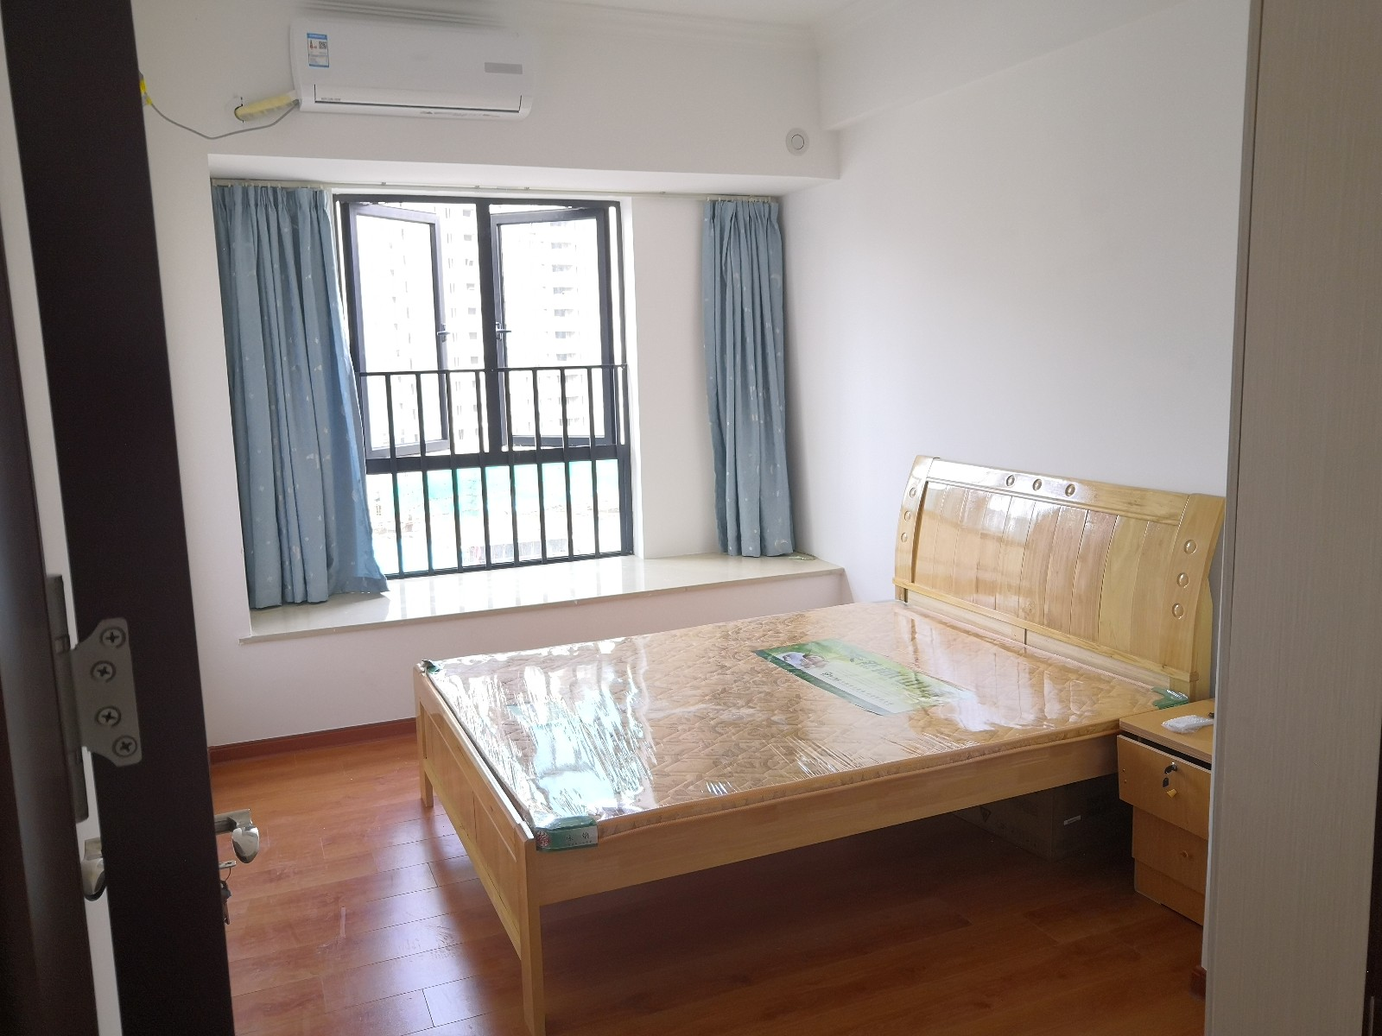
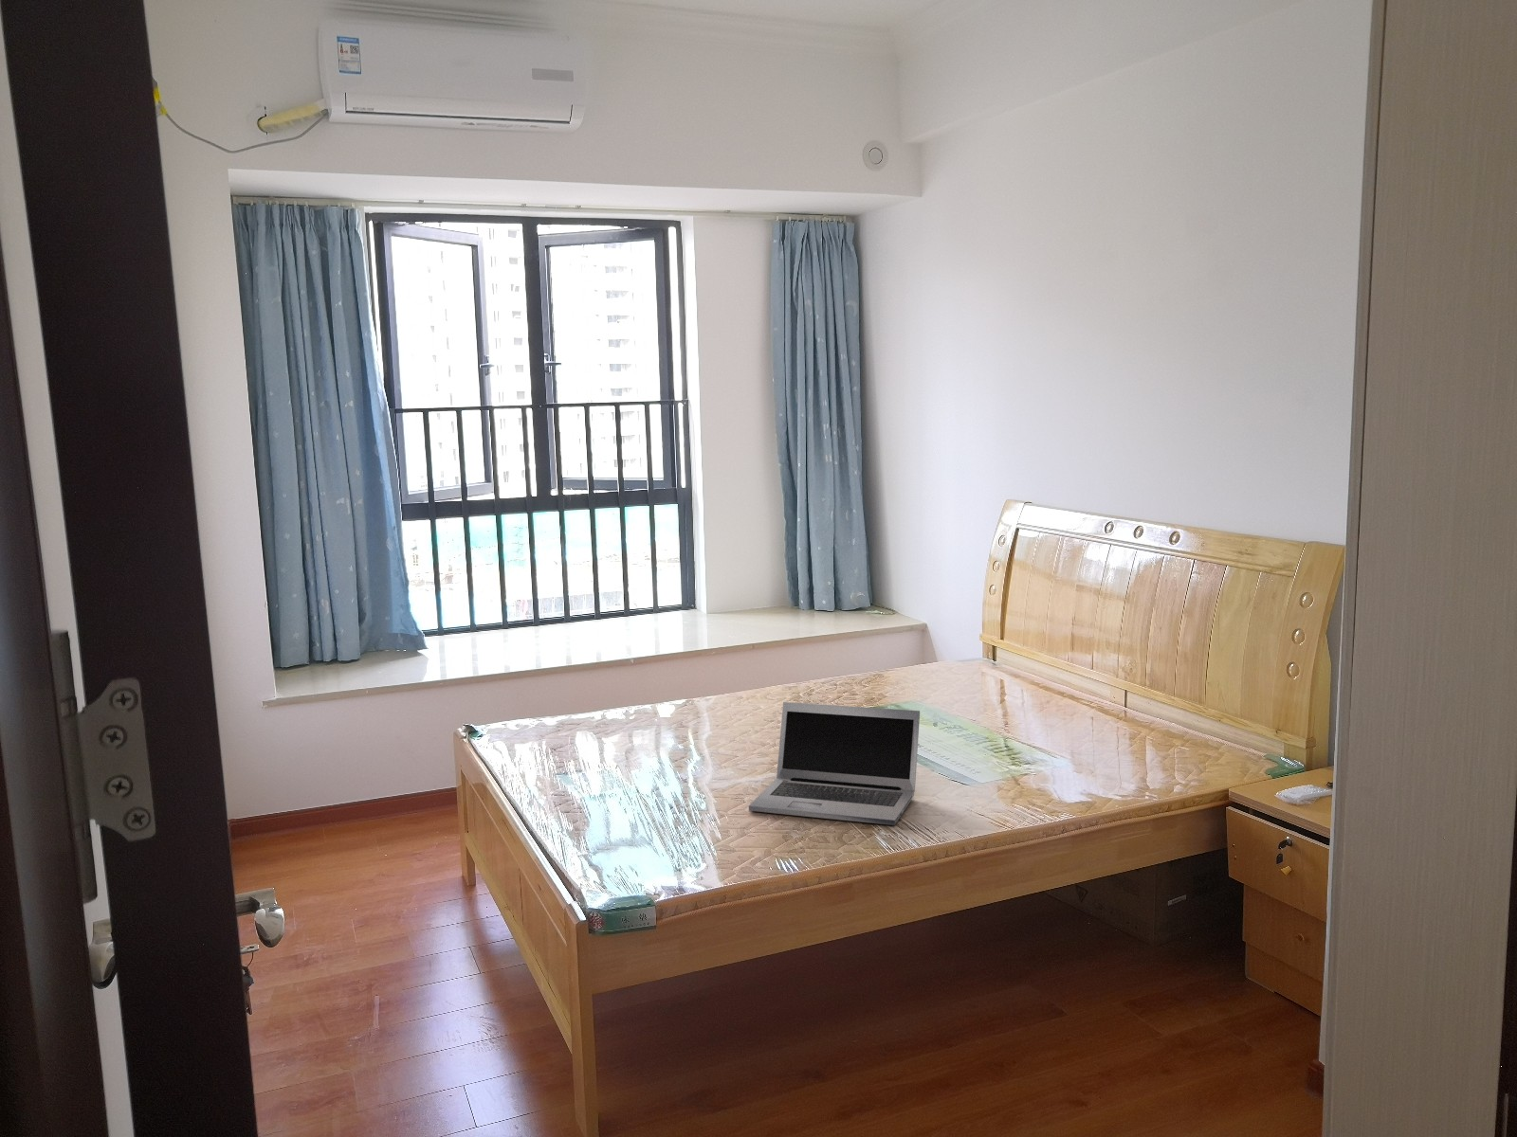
+ laptop [748,701,921,826]
